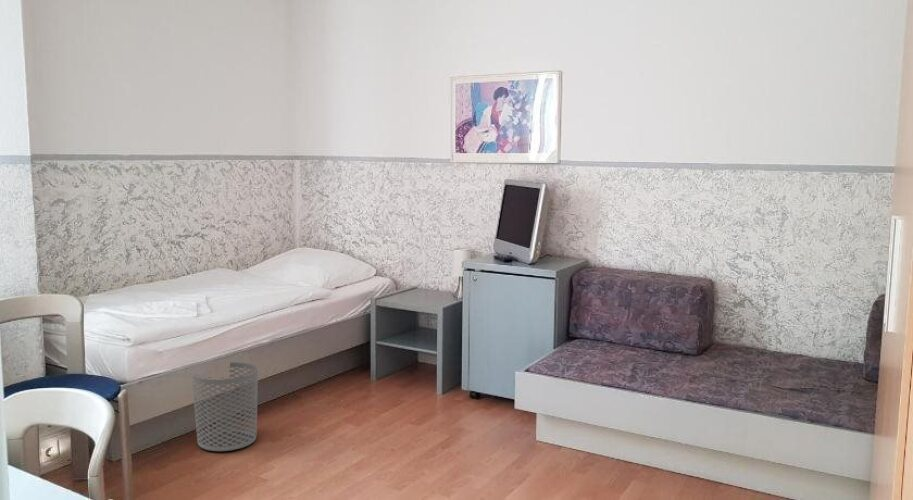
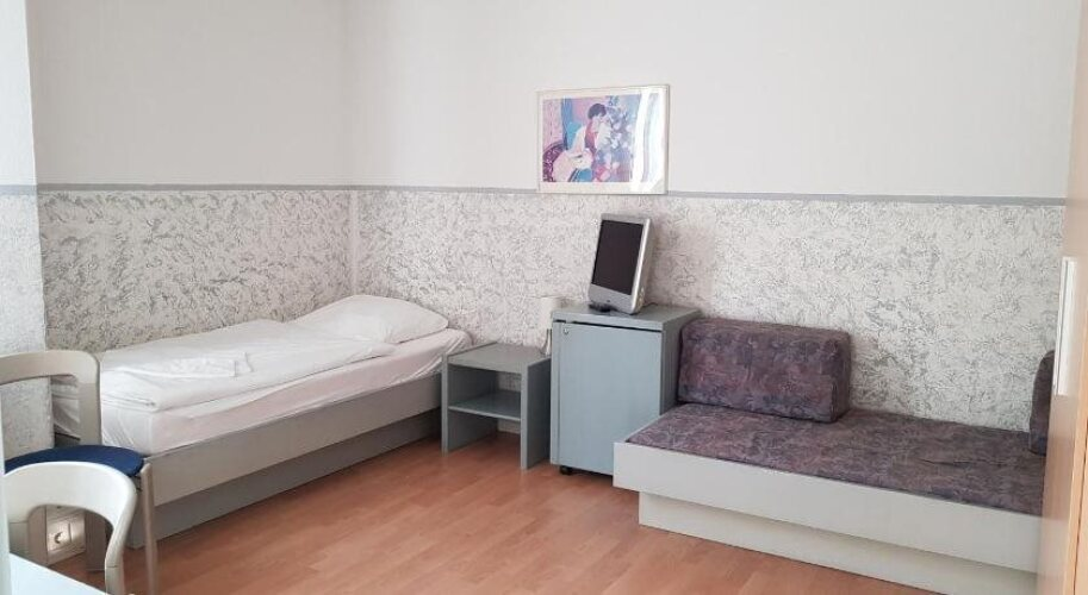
- waste bin [191,361,259,452]
